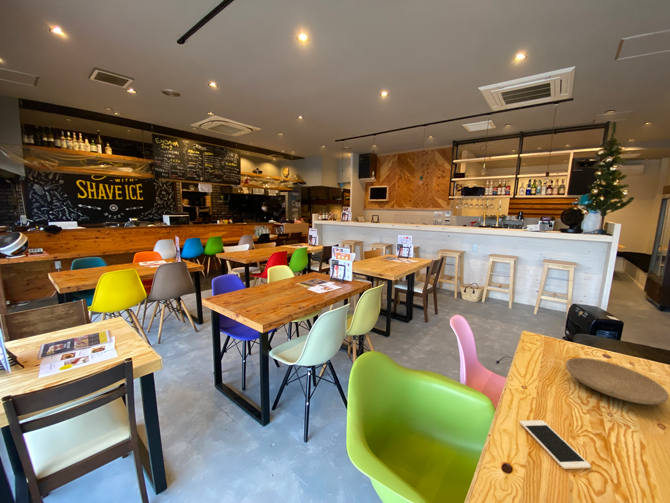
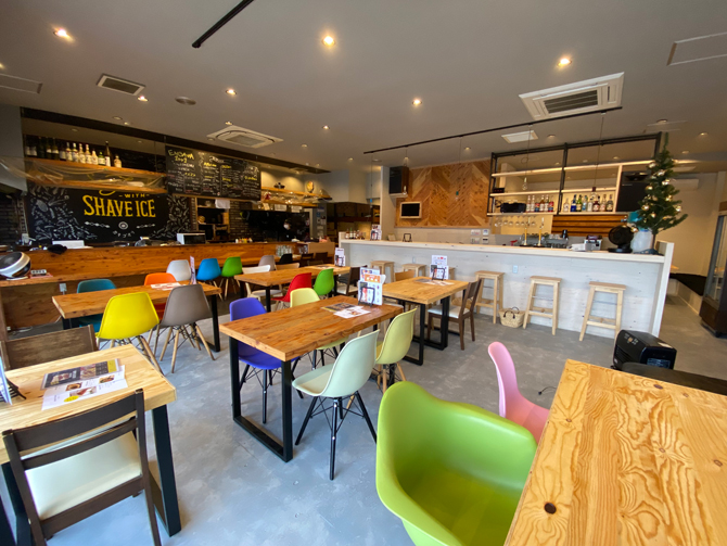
- plate [565,357,670,406]
- cell phone [518,419,592,470]
